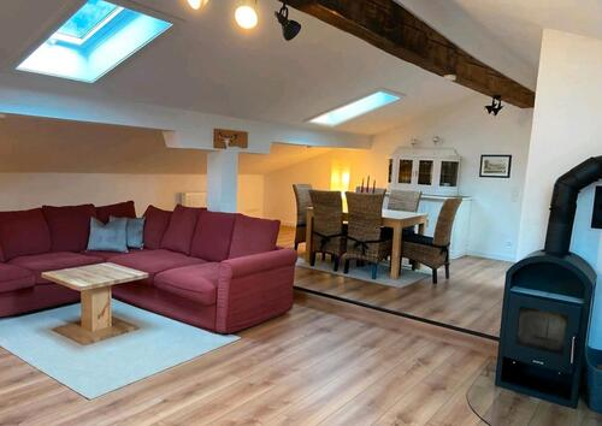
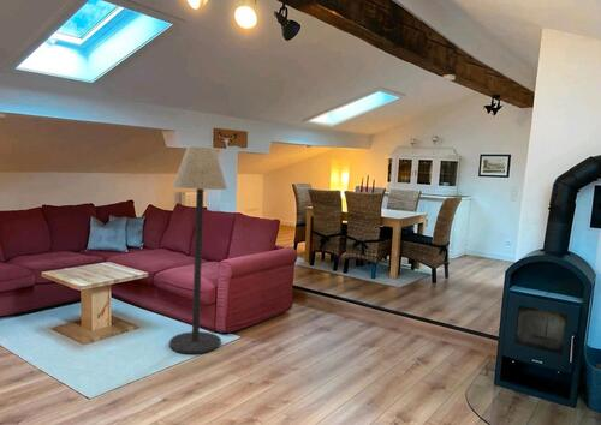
+ floor lamp [168,145,228,354]
